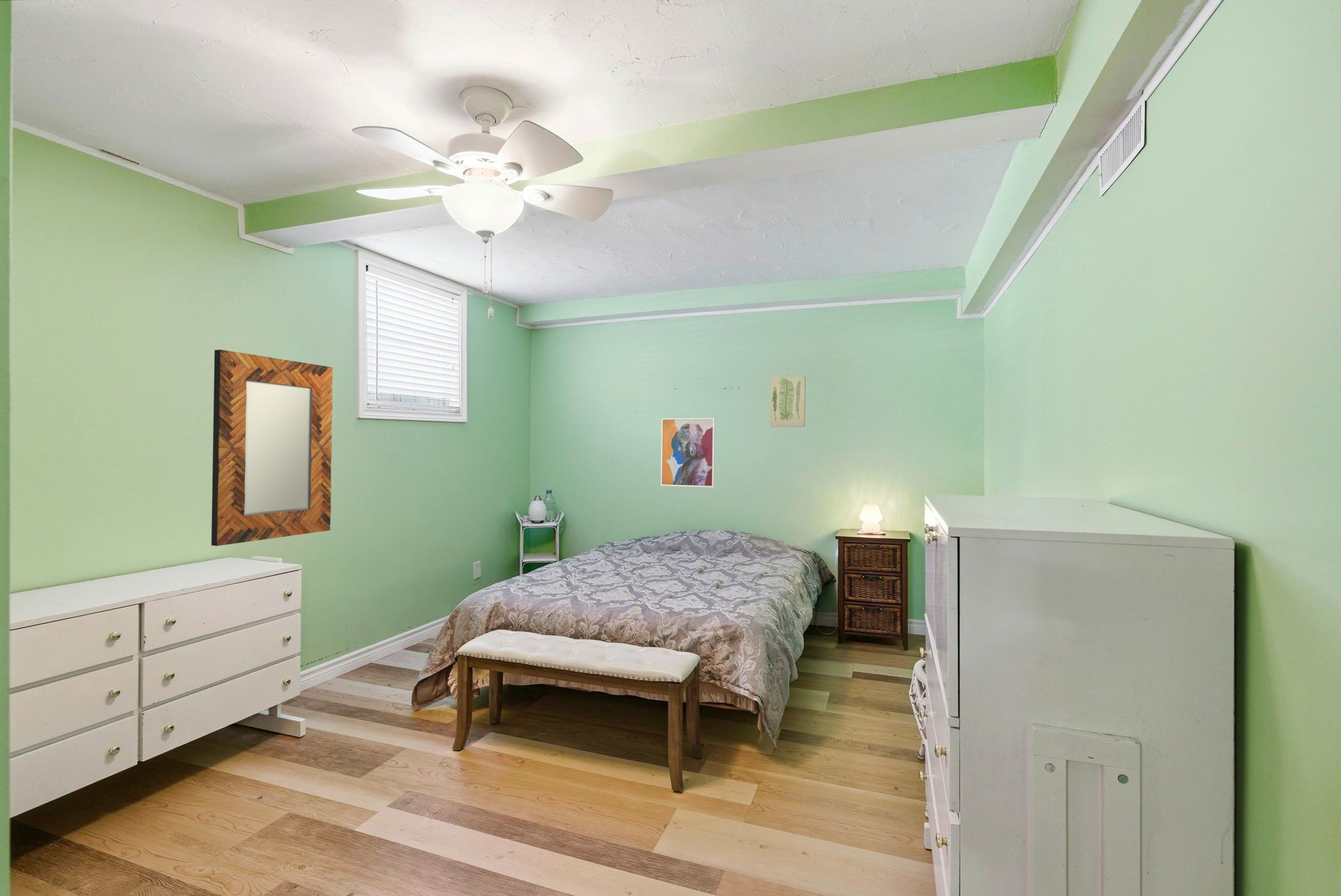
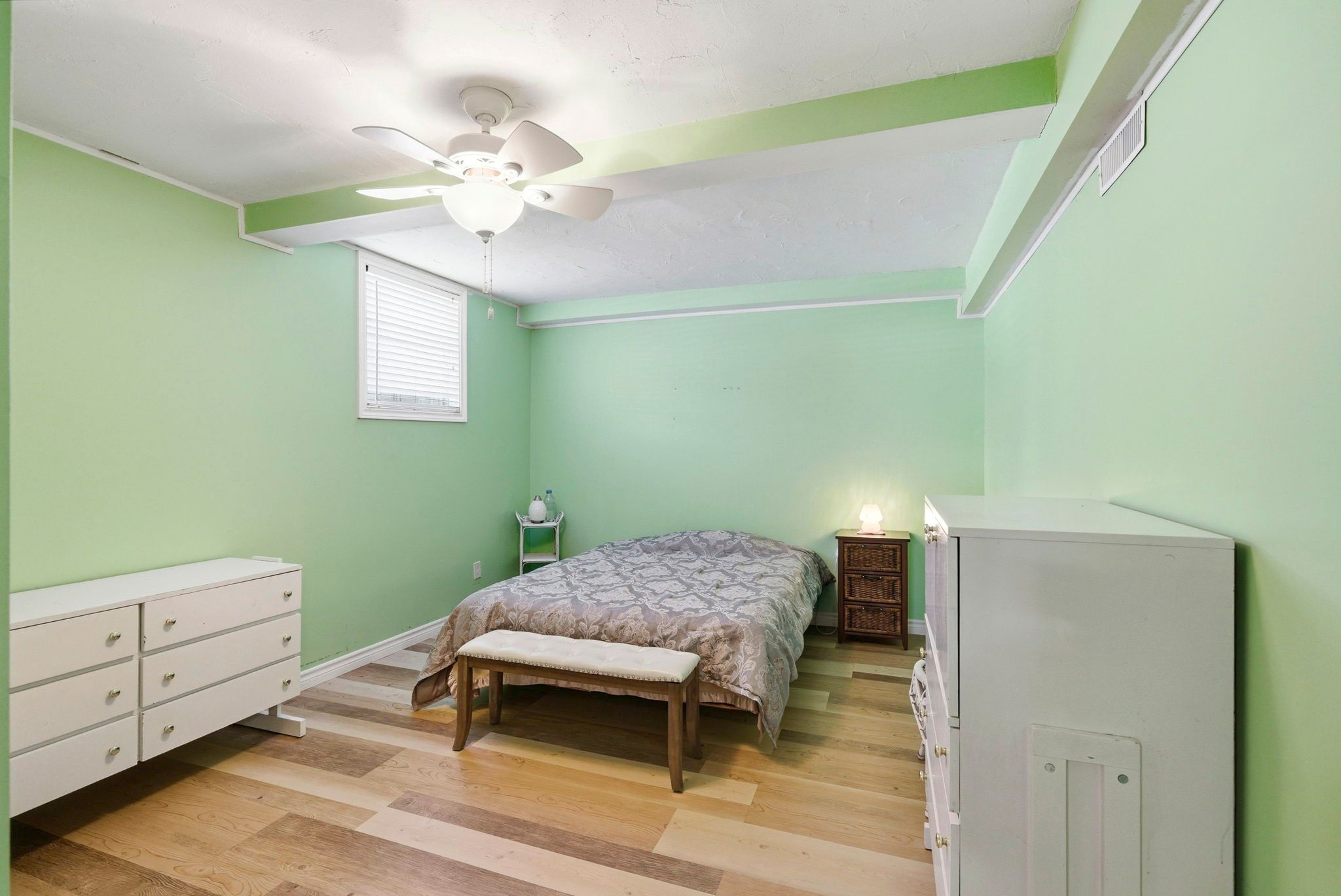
- wall art [769,375,806,427]
- wall art [660,418,716,488]
- home mirror [211,349,333,547]
